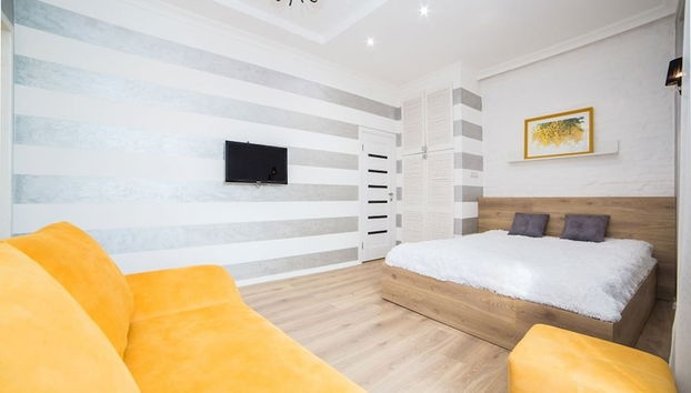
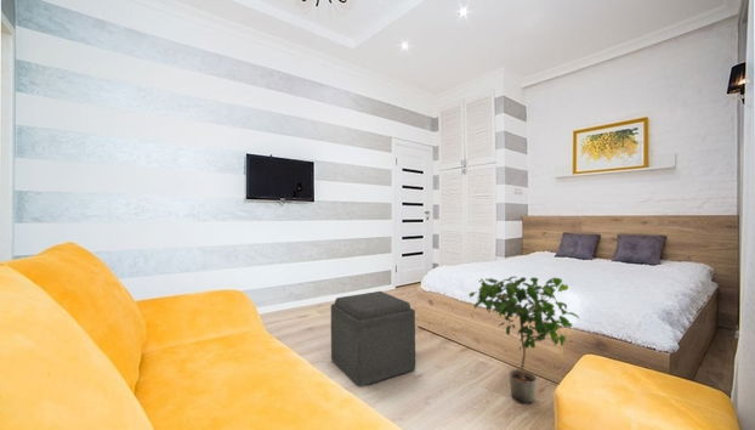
+ ottoman [330,290,416,387]
+ potted plant [467,275,580,406]
